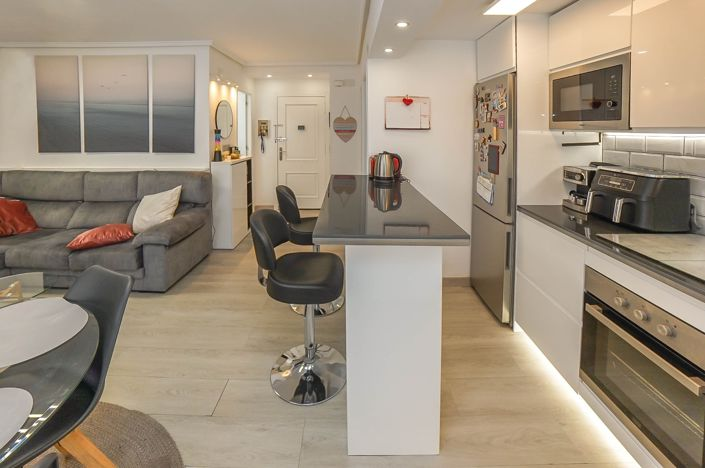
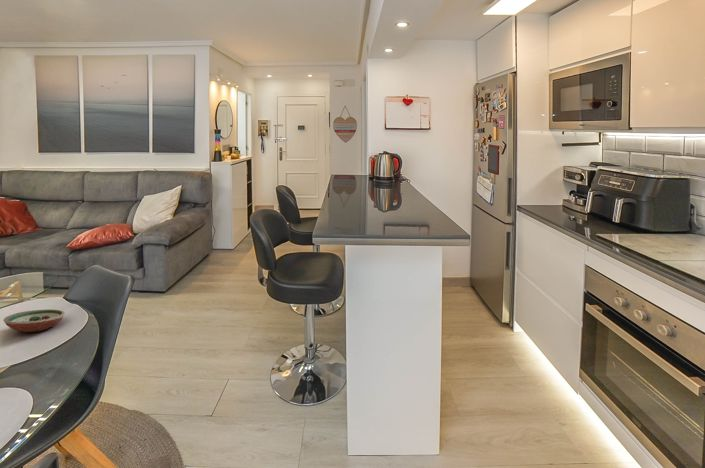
+ decorative bowl [2,309,66,333]
